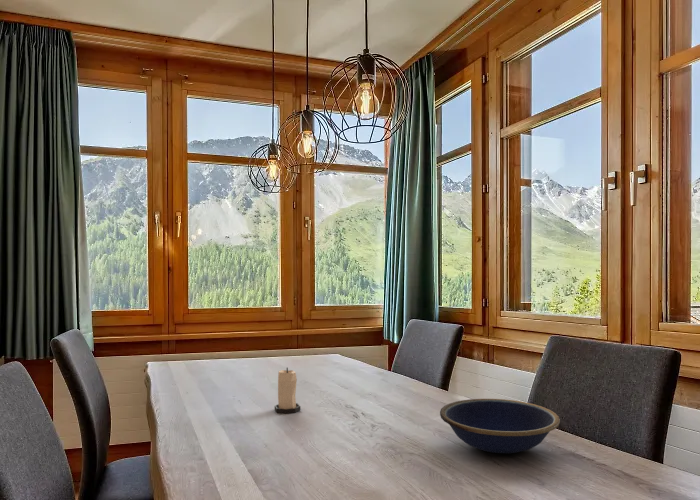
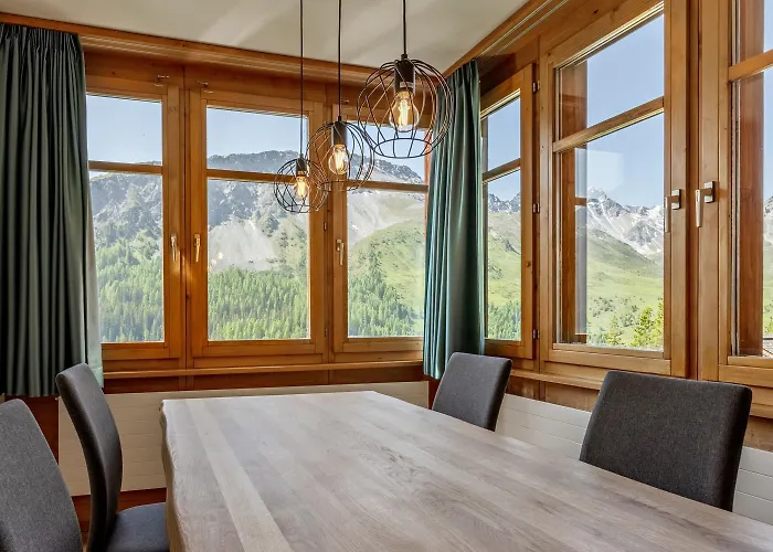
- bowl [439,398,561,454]
- candle [274,366,301,415]
